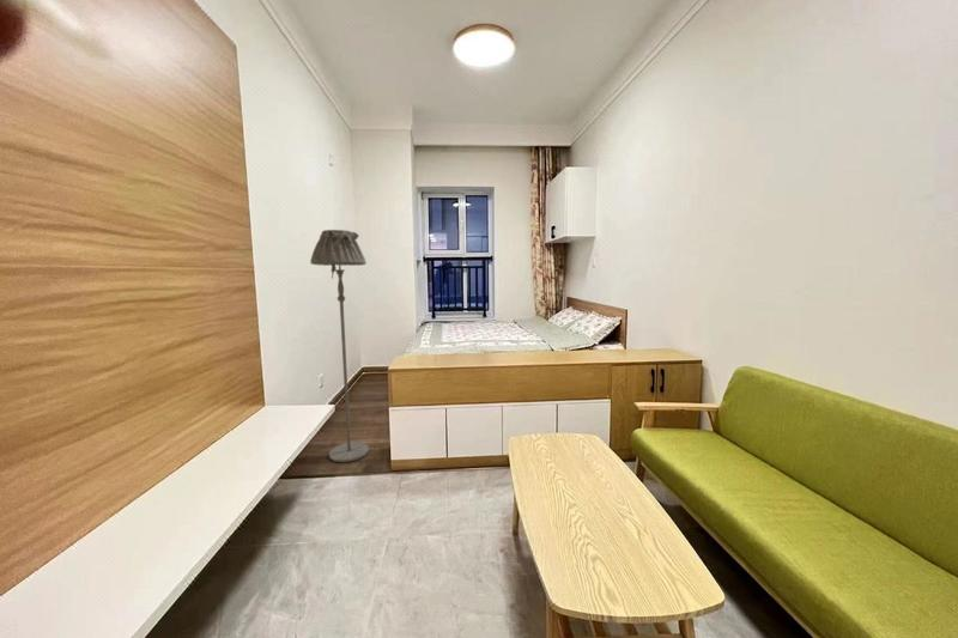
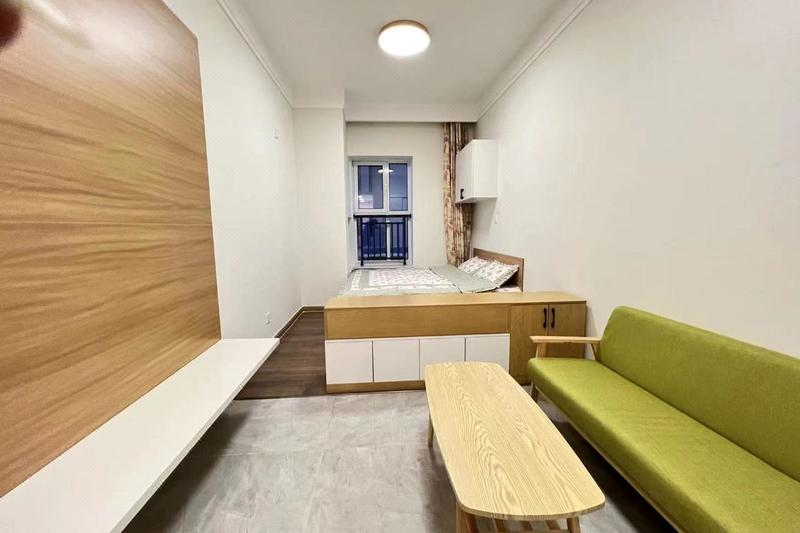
- floor lamp [309,229,370,463]
